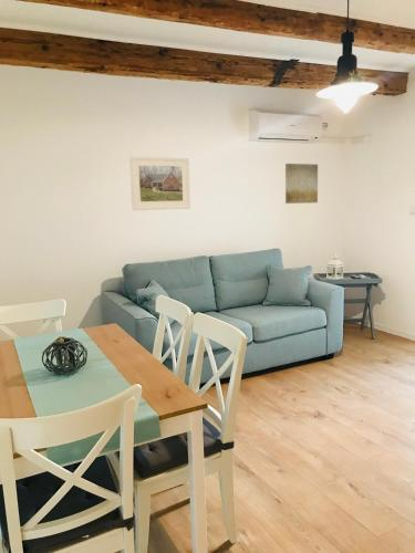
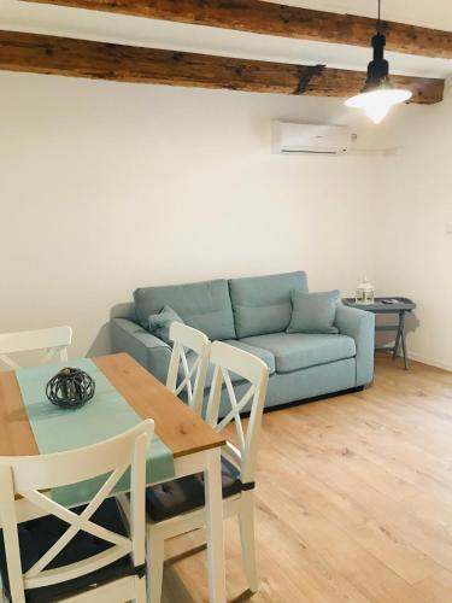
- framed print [128,156,191,211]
- wall art [284,163,319,205]
